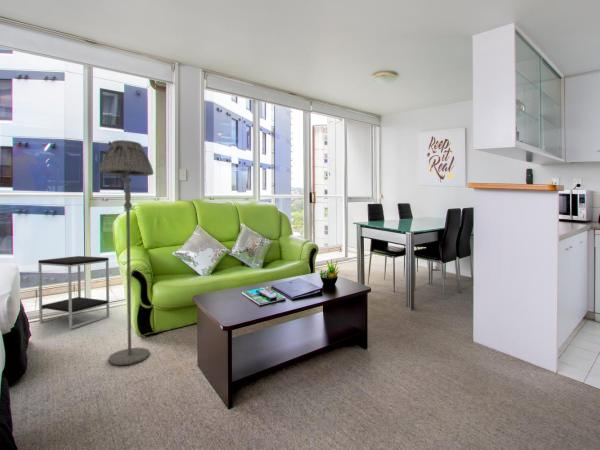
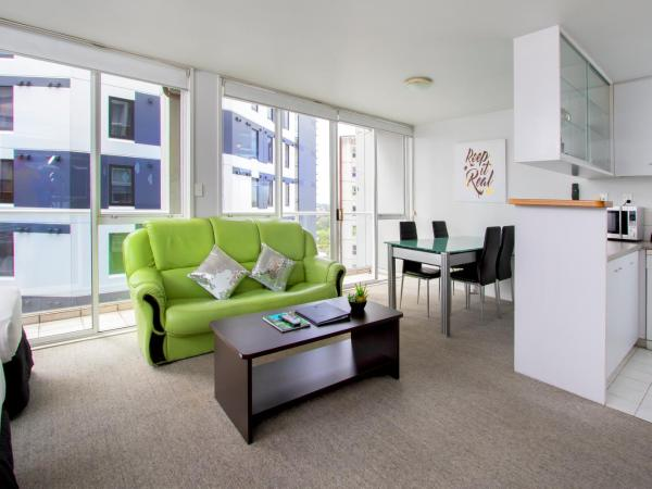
- side table [37,255,110,329]
- floor lamp [98,139,155,366]
